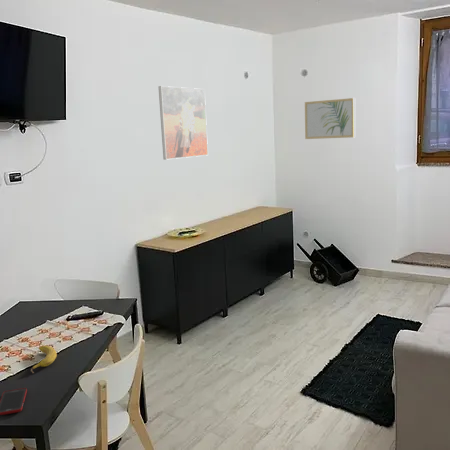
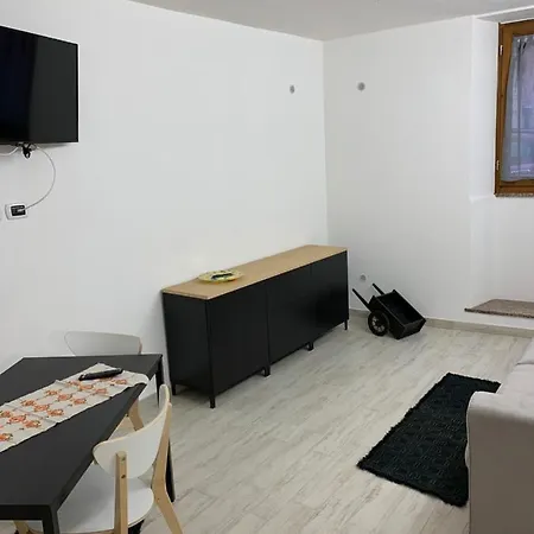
- cell phone [0,387,28,416]
- fruit [30,345,58,374]
- wall art [304,97,356,140]
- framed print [157,85,209,161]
